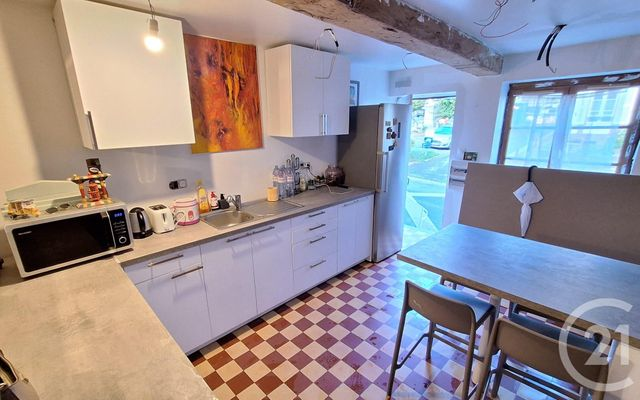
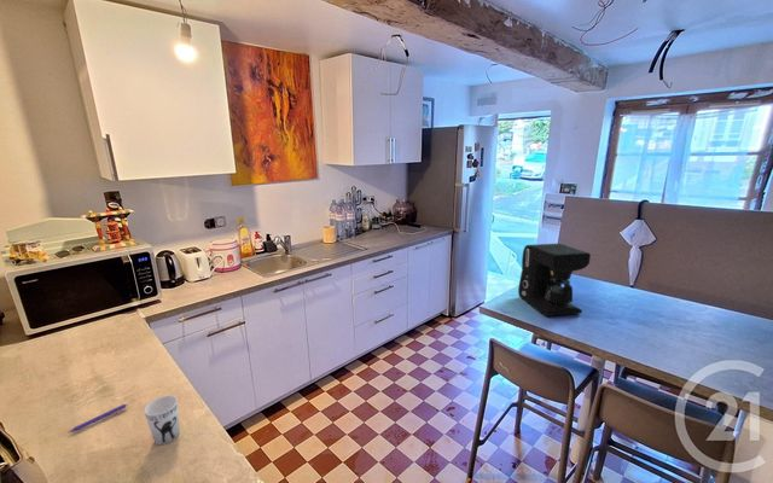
+ cup [143,394,181,446]
+ coffee maker [517,243,592,318]
+ pen [66,403,129,435]
